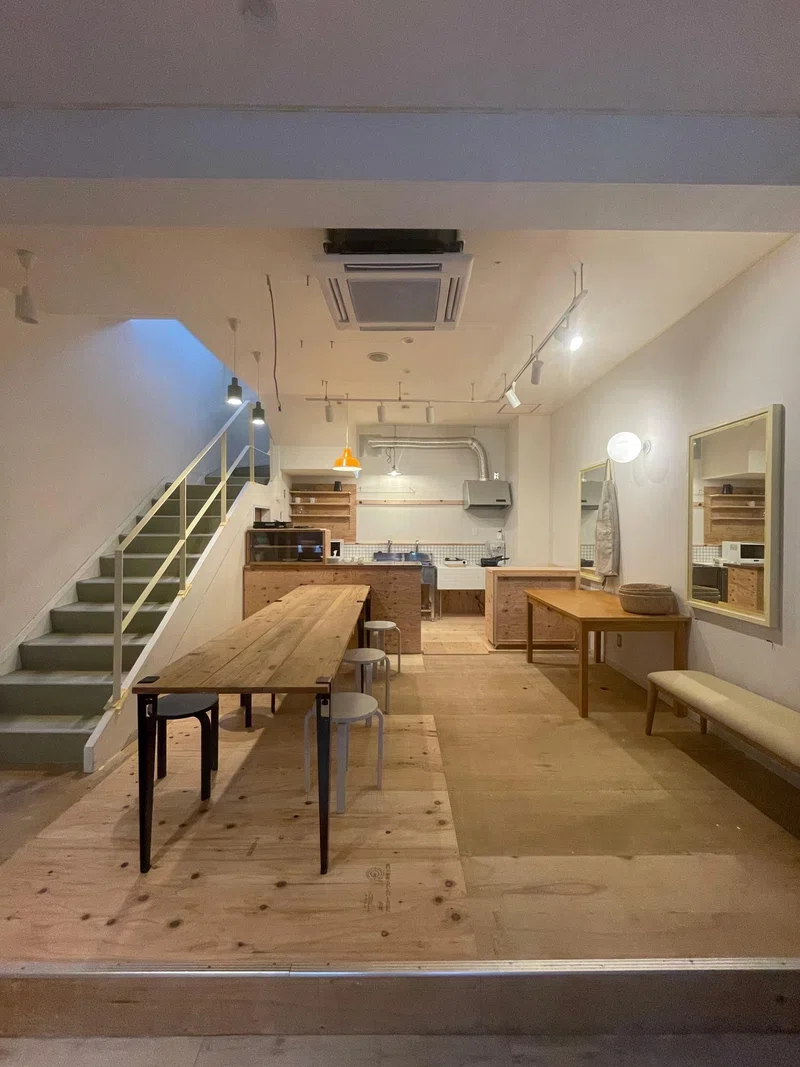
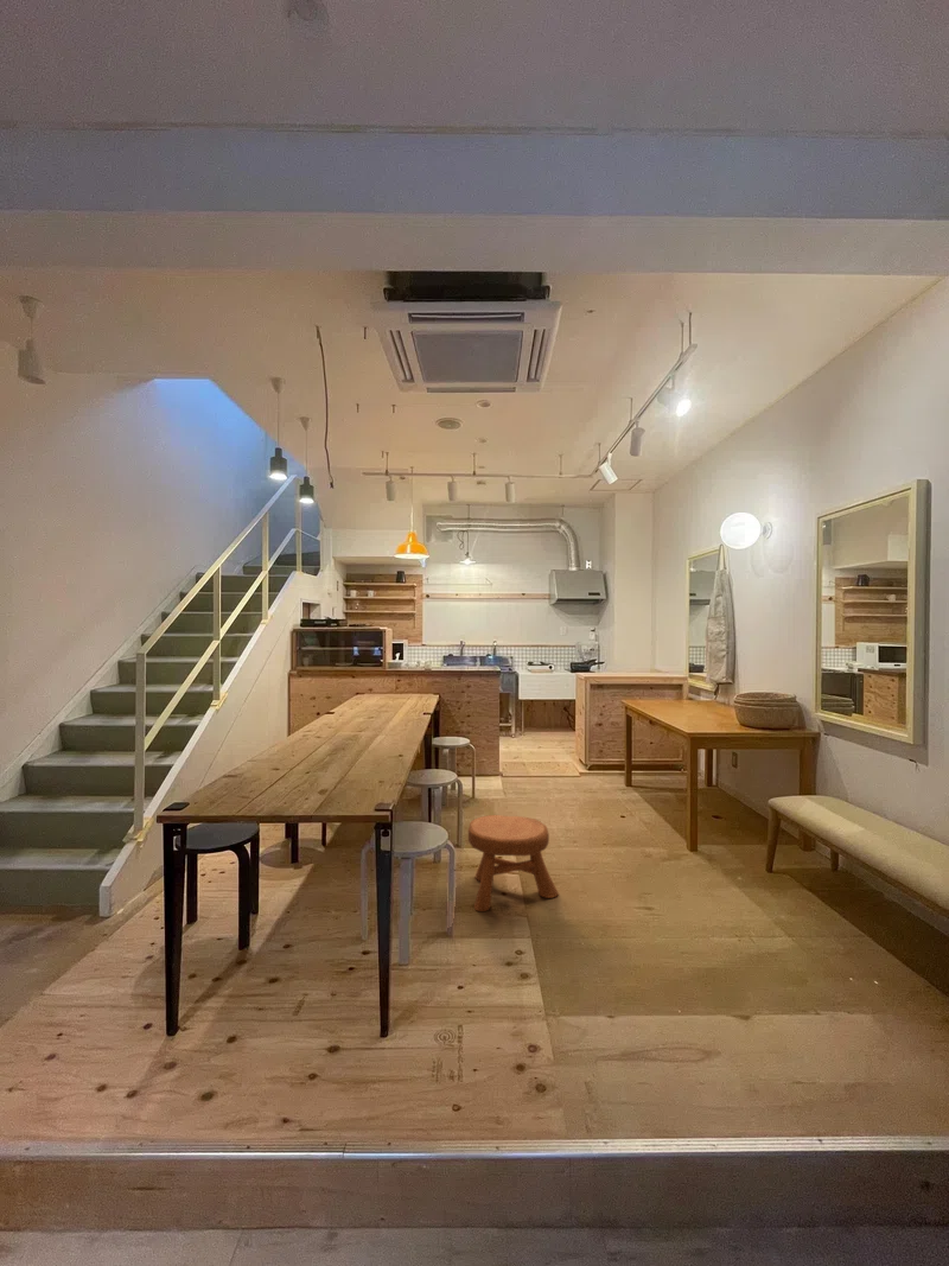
+ stool [467,814,560,912]
